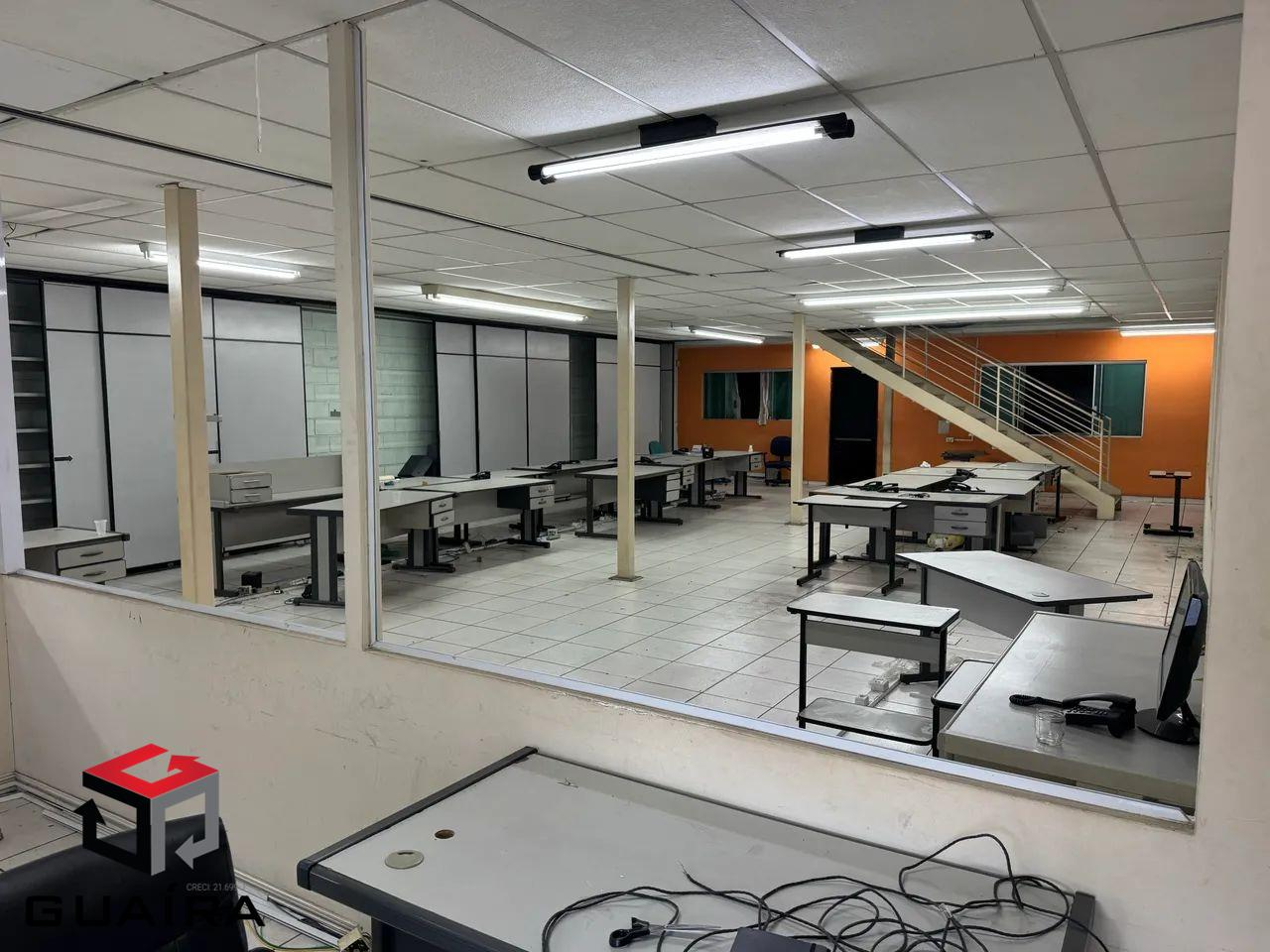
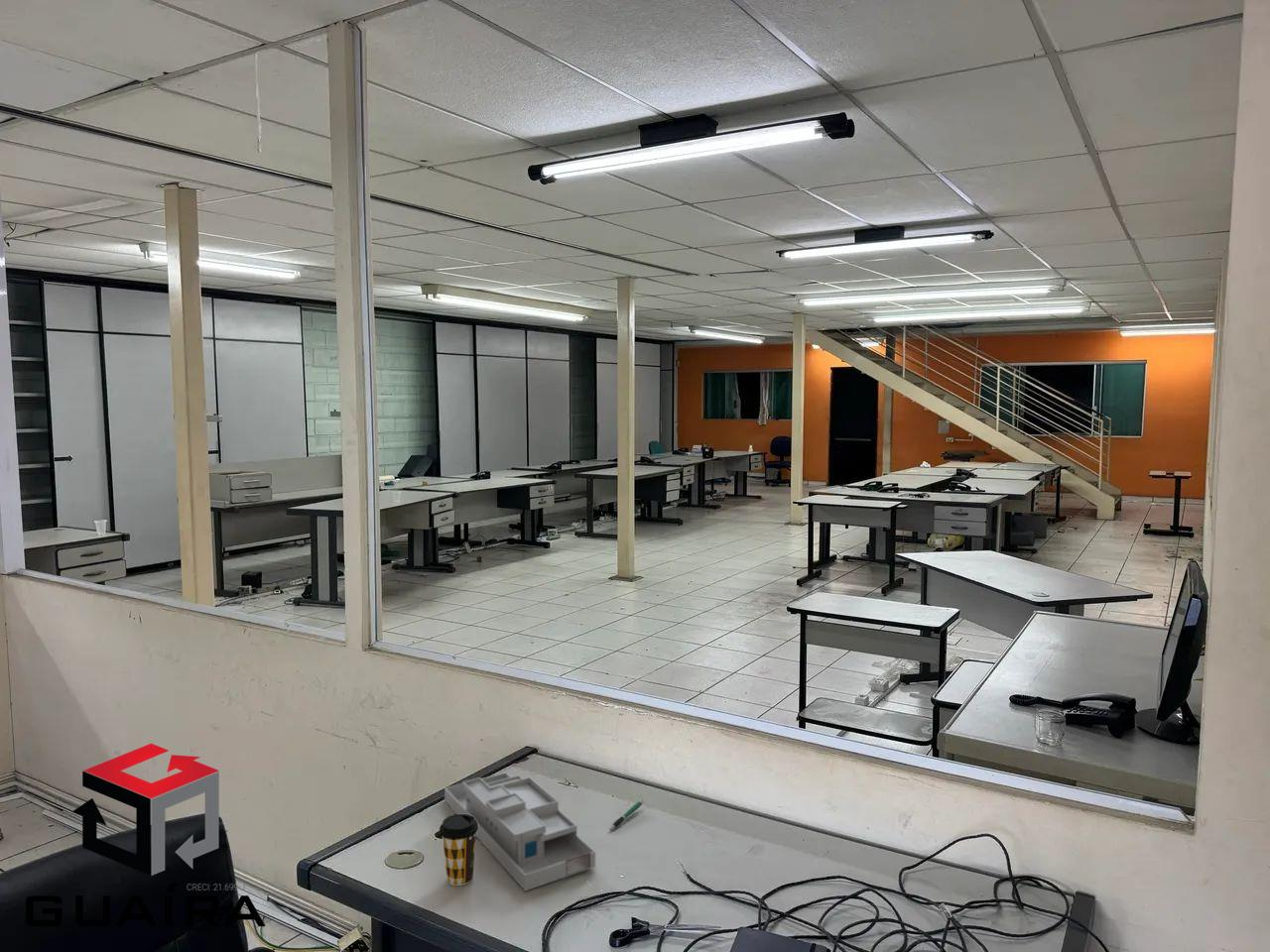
+ pen [608,799,644,831]
+ coffee cup [439,813,478,887]
+ desk organizer [444,772,596,892]
